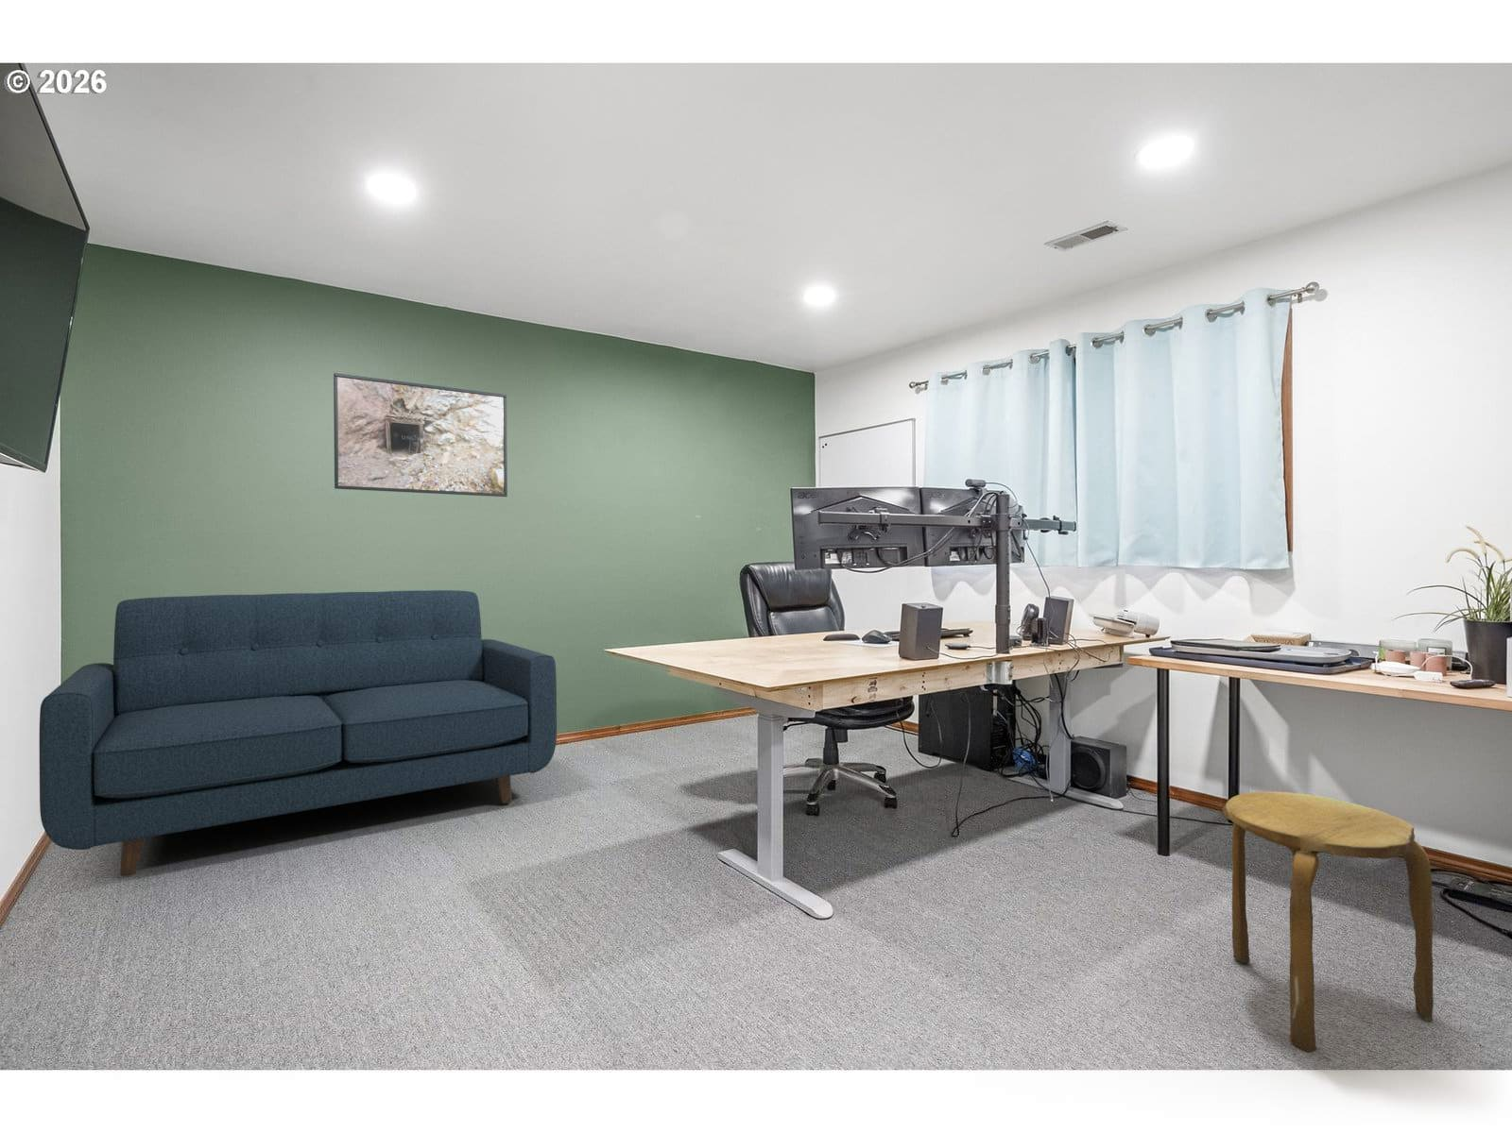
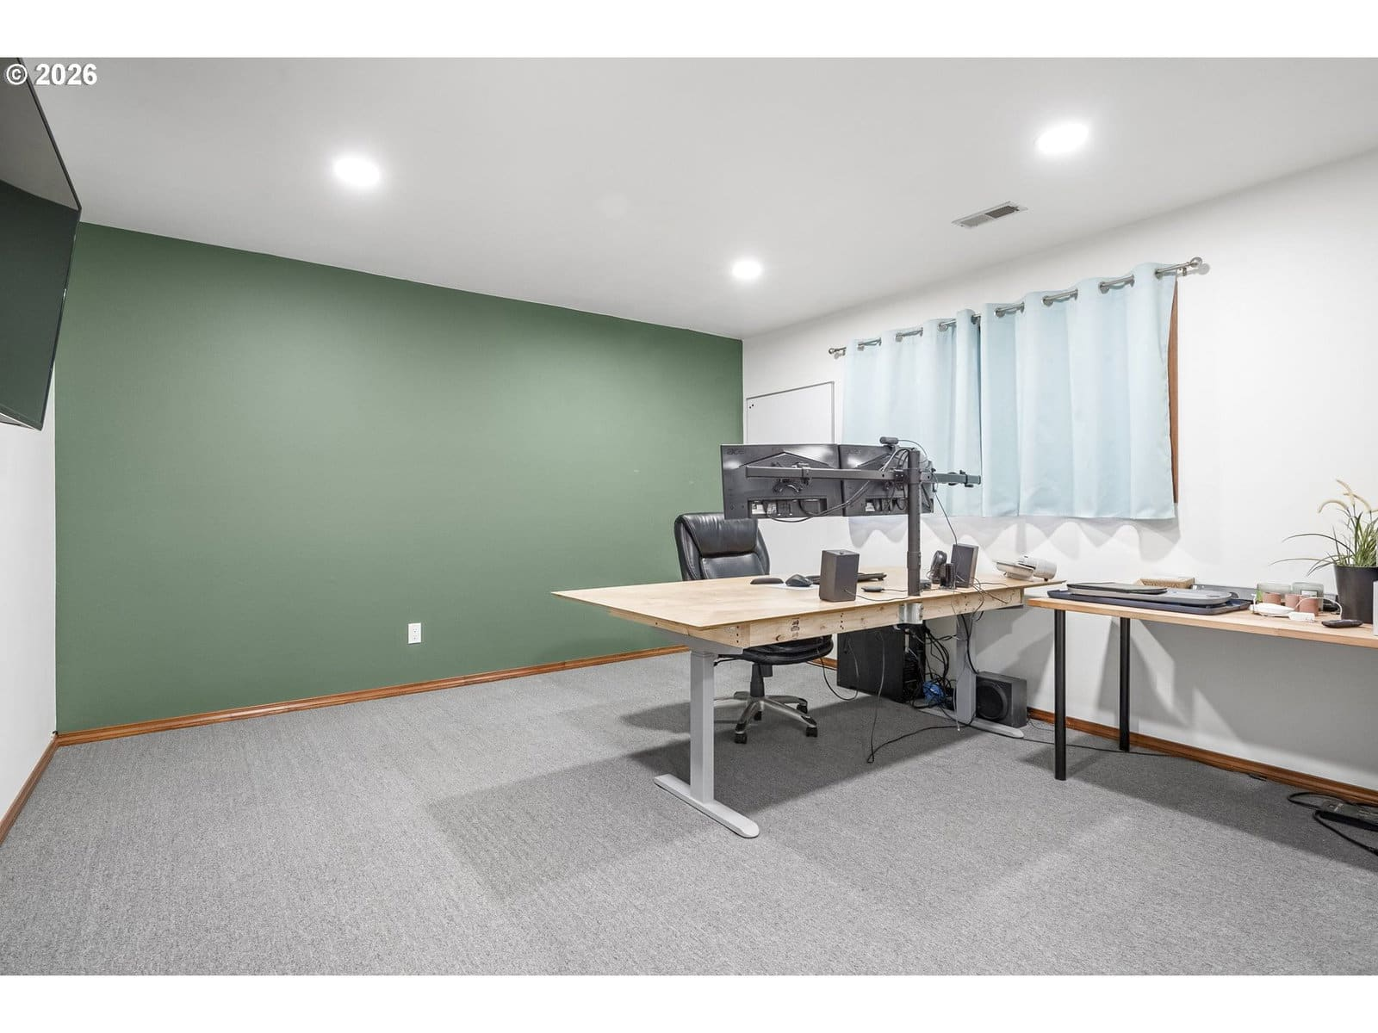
- sofa [39,589,557,877]
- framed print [332,373,508,497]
- stool [1222,790,1435,1053]
